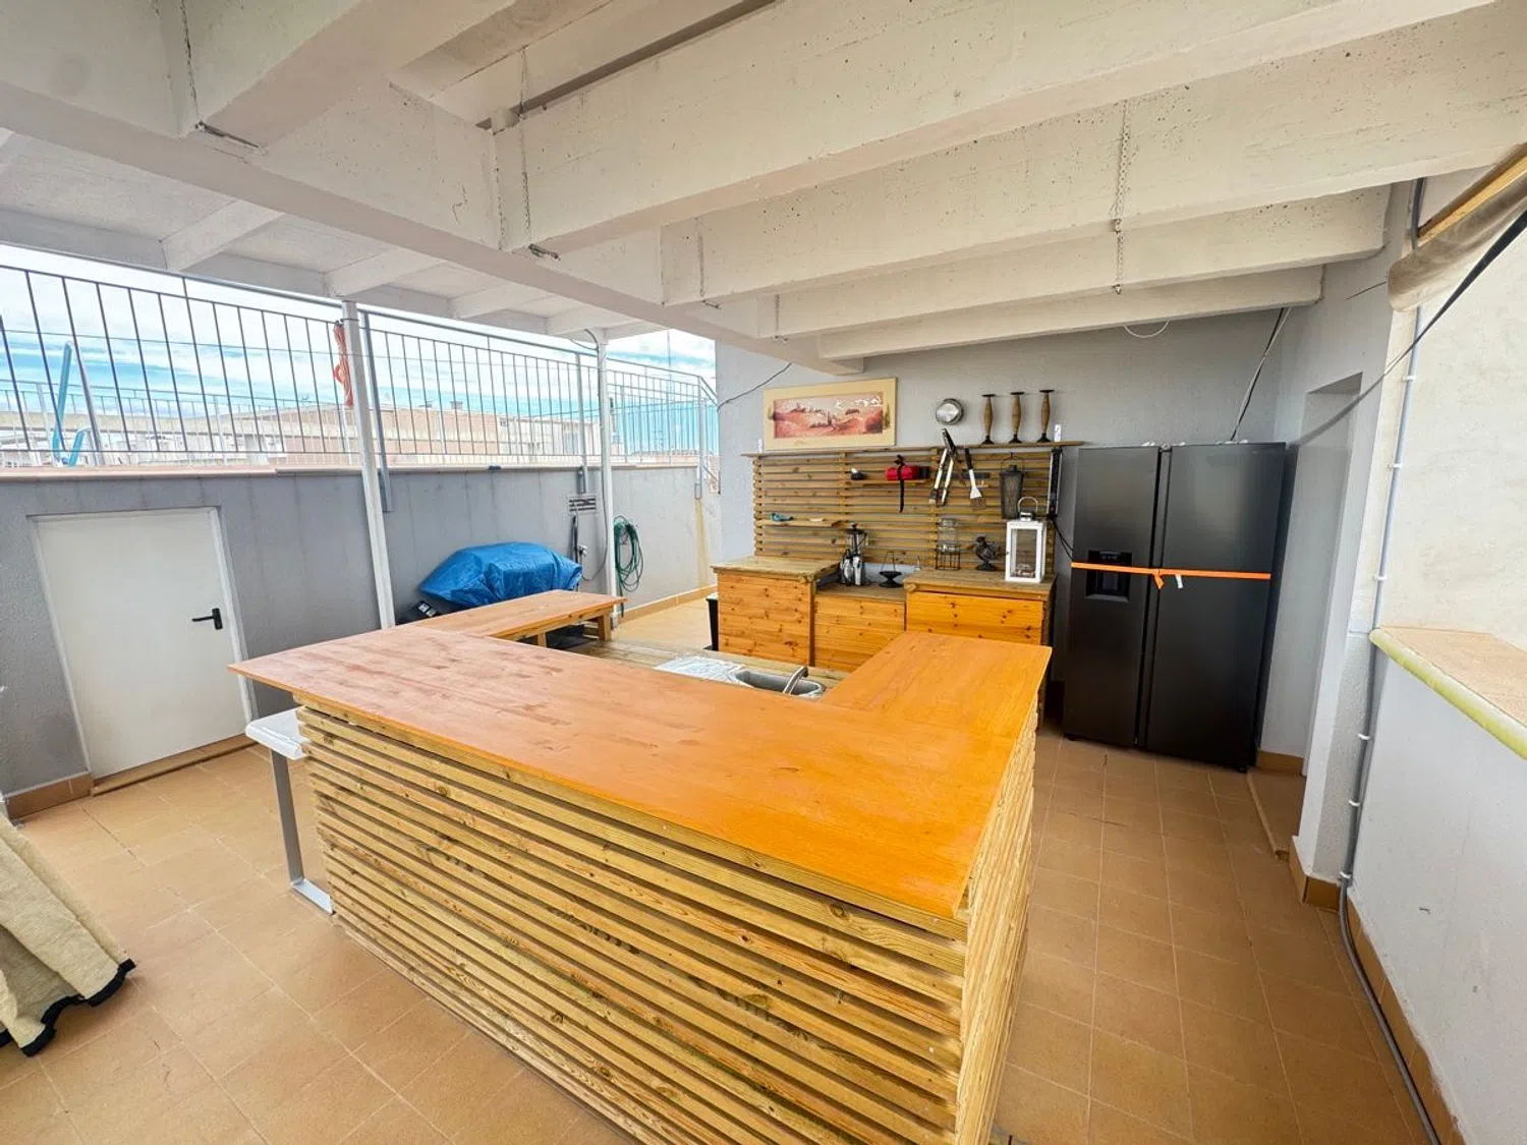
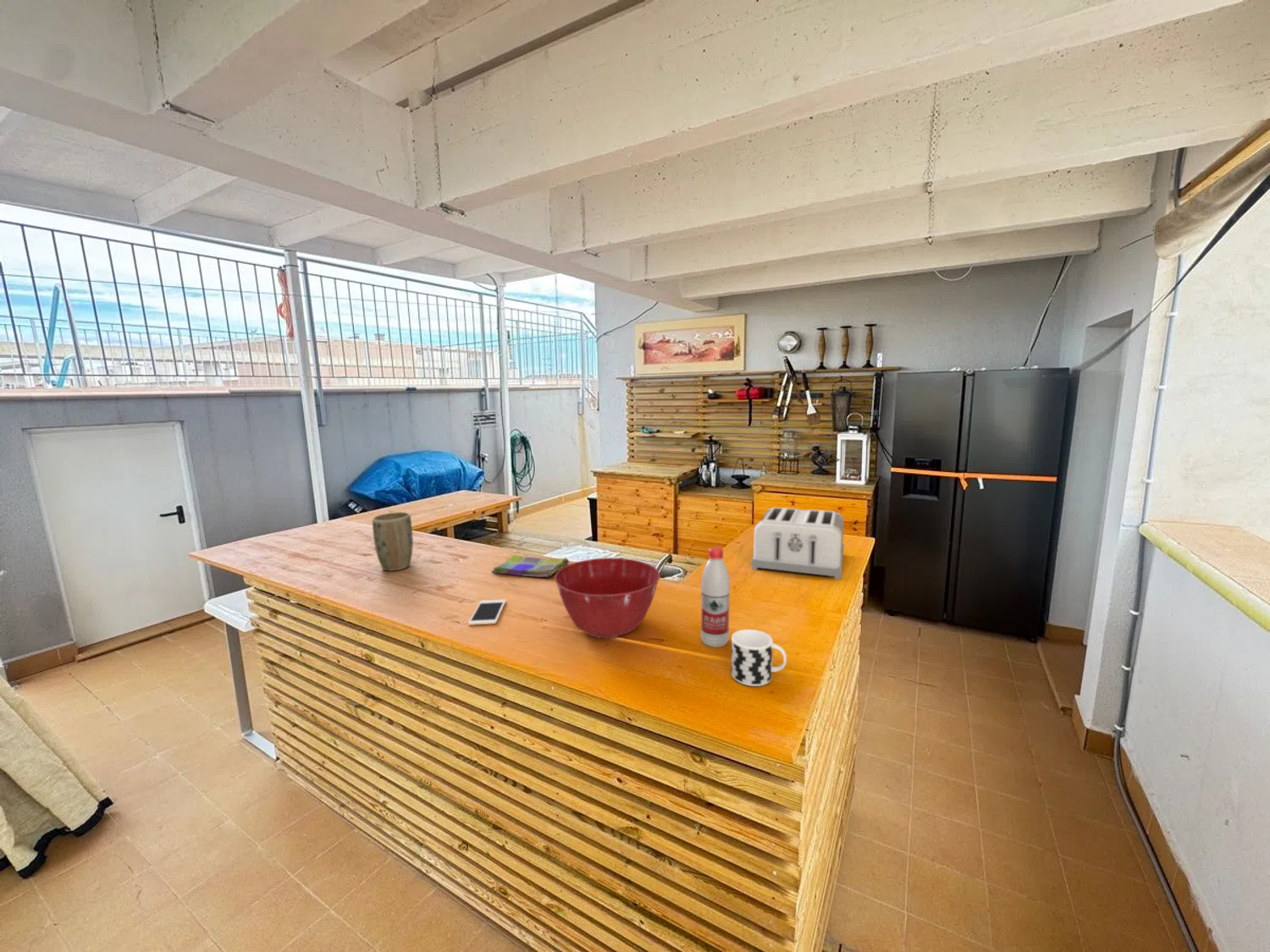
+ dish towel [490,553,570,578]
+ mixing bowl [554,557,660,639]
+ cell phone [467,599,507,626]
+ water bottle [700,546,731,648]
+ cup [731,629,787,687]
+ plant pot [372,511,414,572]
+ toaster [750,506,845,581]
